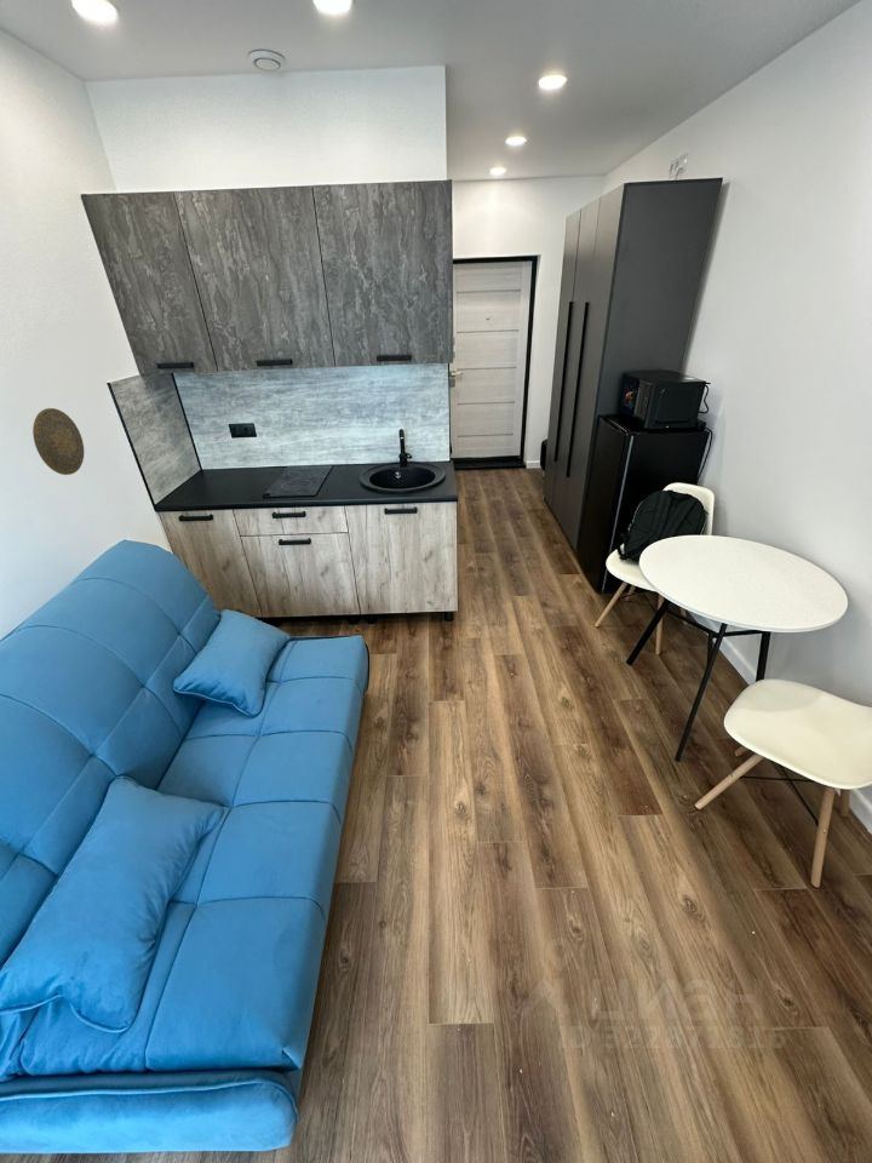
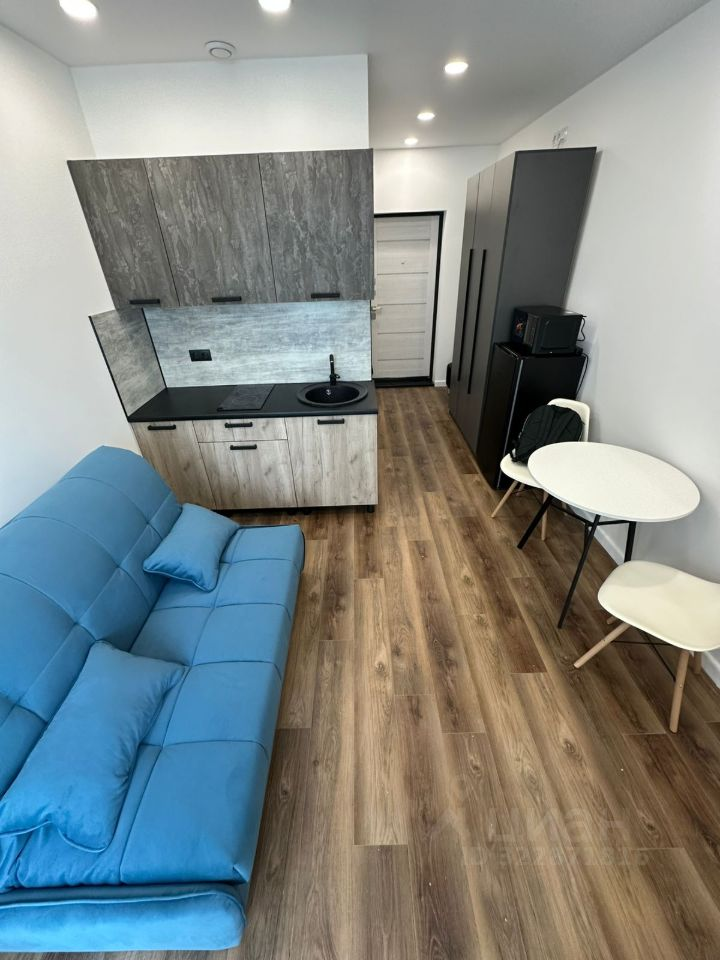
- decorative plate [31,407,85,476]
